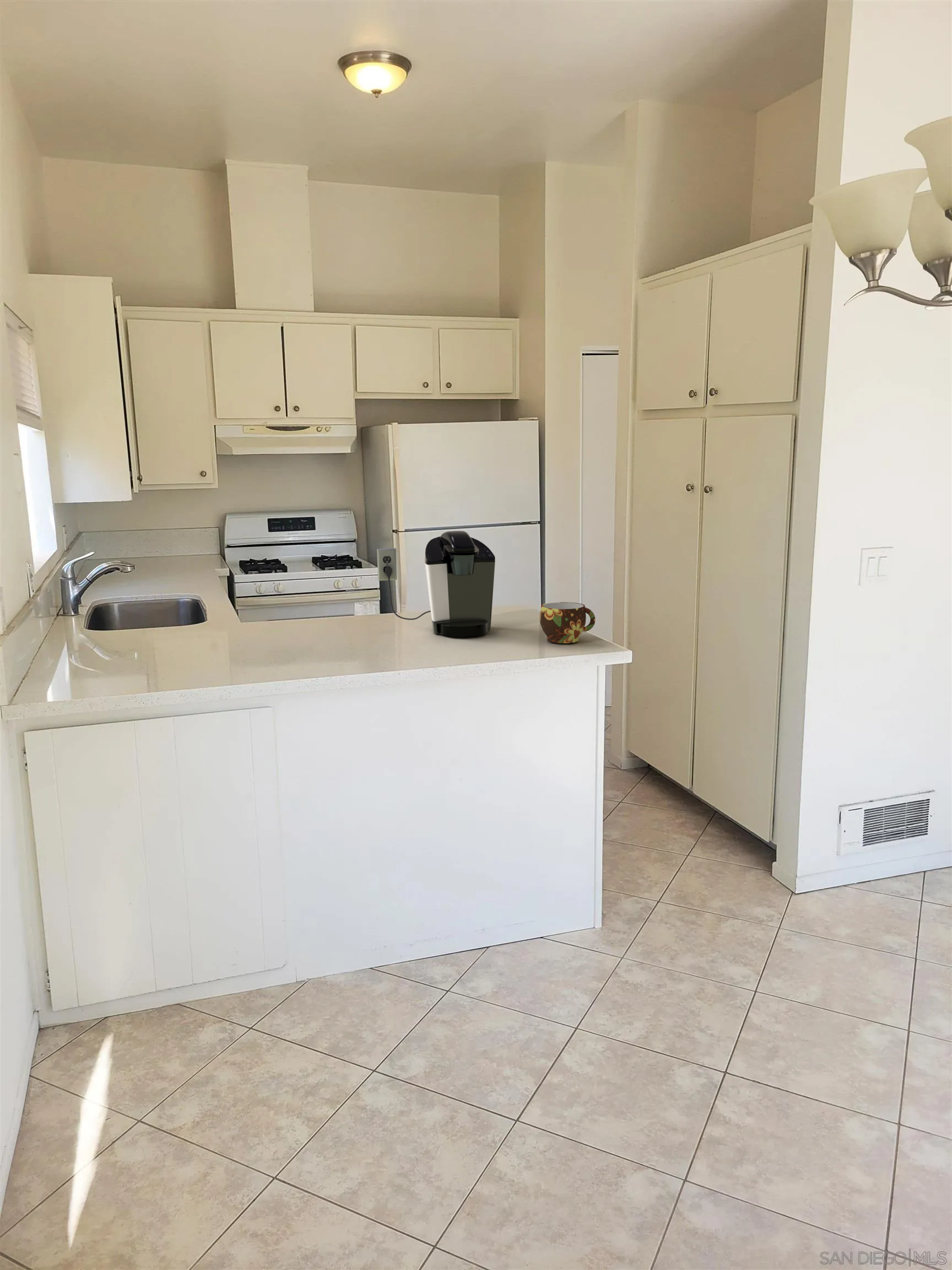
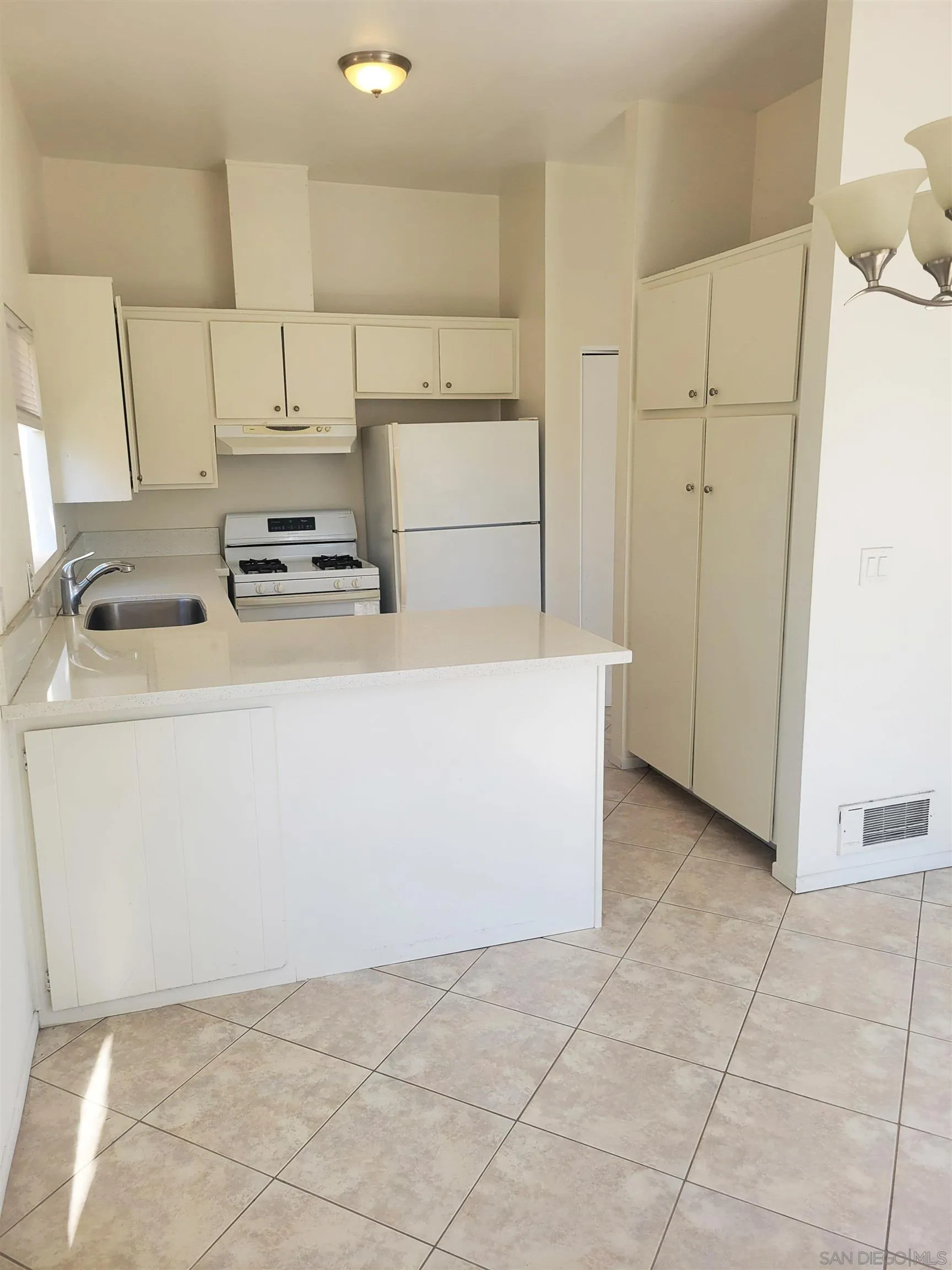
- cup [539,601,596,644]
- coffee maker [376,530,496,637]
